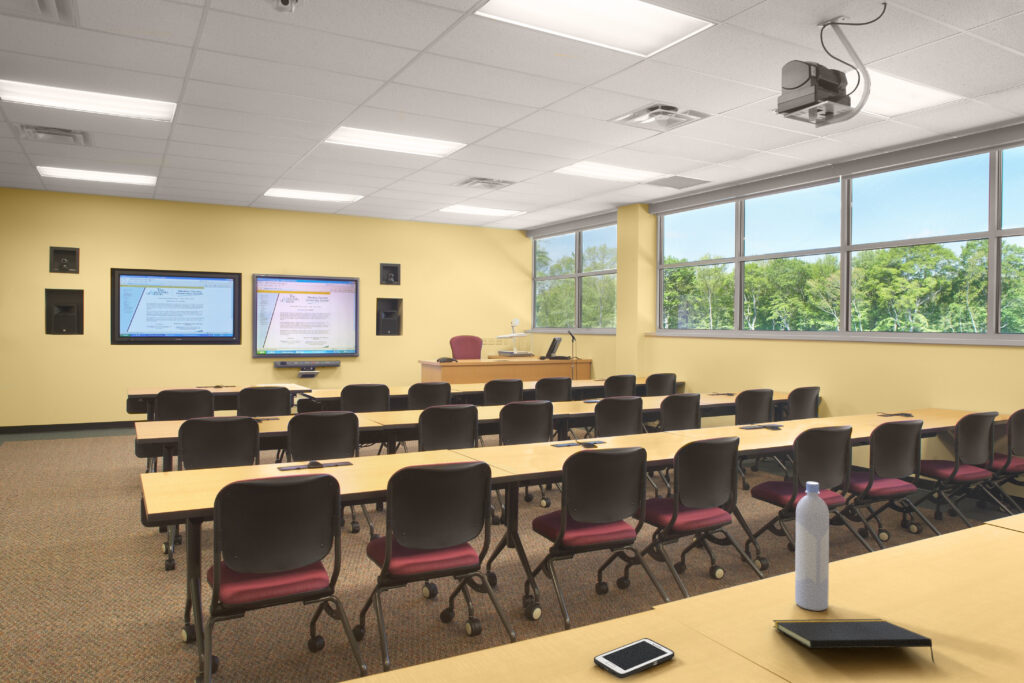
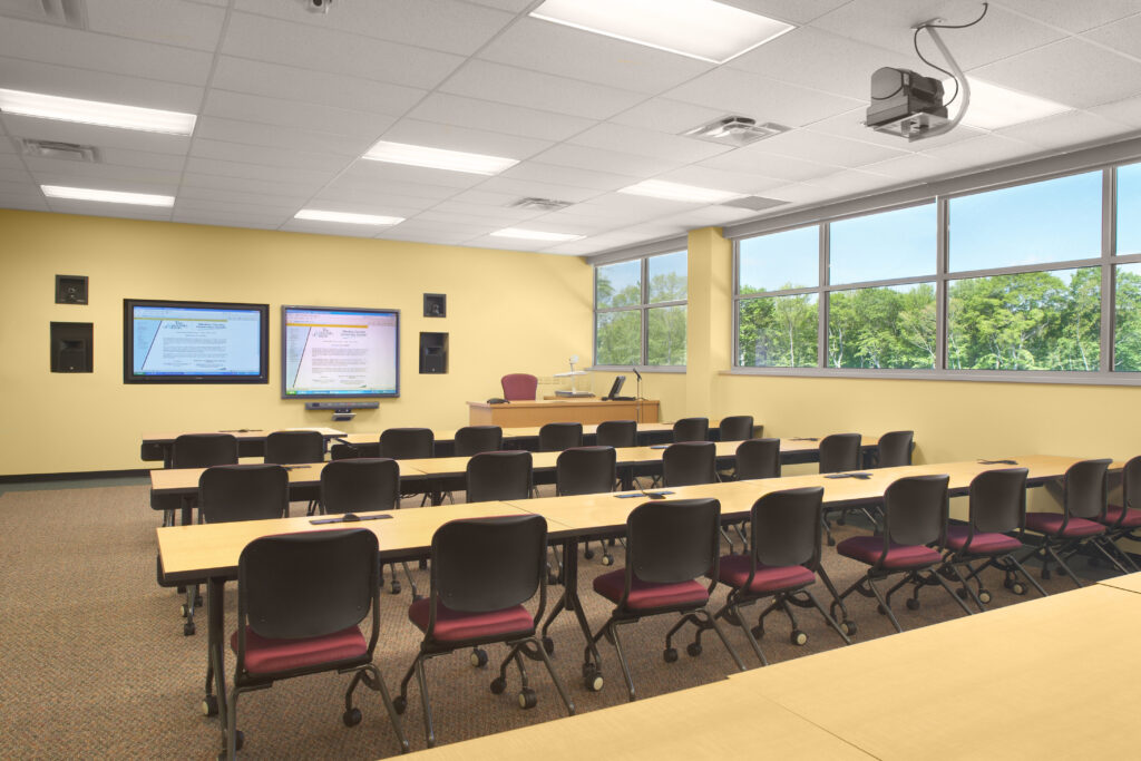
- bottle [794,481,830,612]
- cell phone [593,637,675,679]
- notepad [772,618,936,664]
